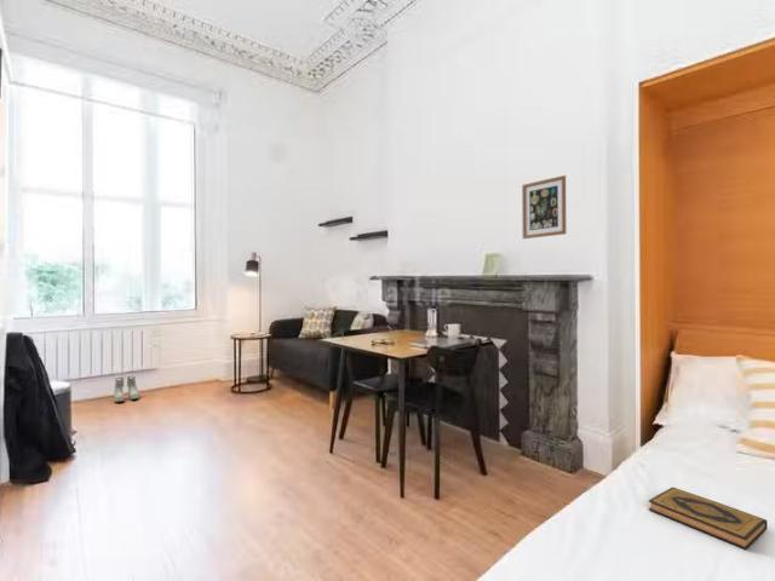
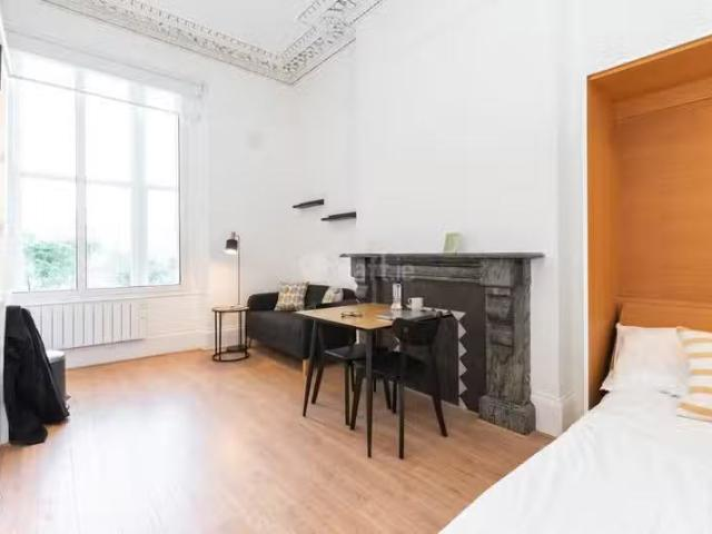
- hardback book [648,485,769,551]
- wall art [521,174,567,240]
- boots [113,375,139,403]
